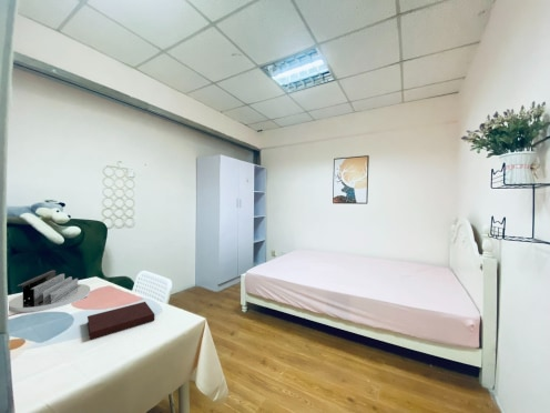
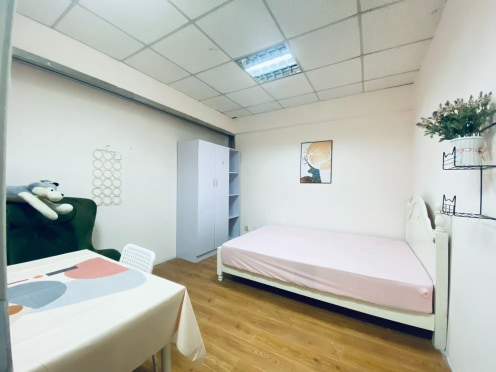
- notebook [86,301,156,341]
- desk organizer [8,270,91,314]
